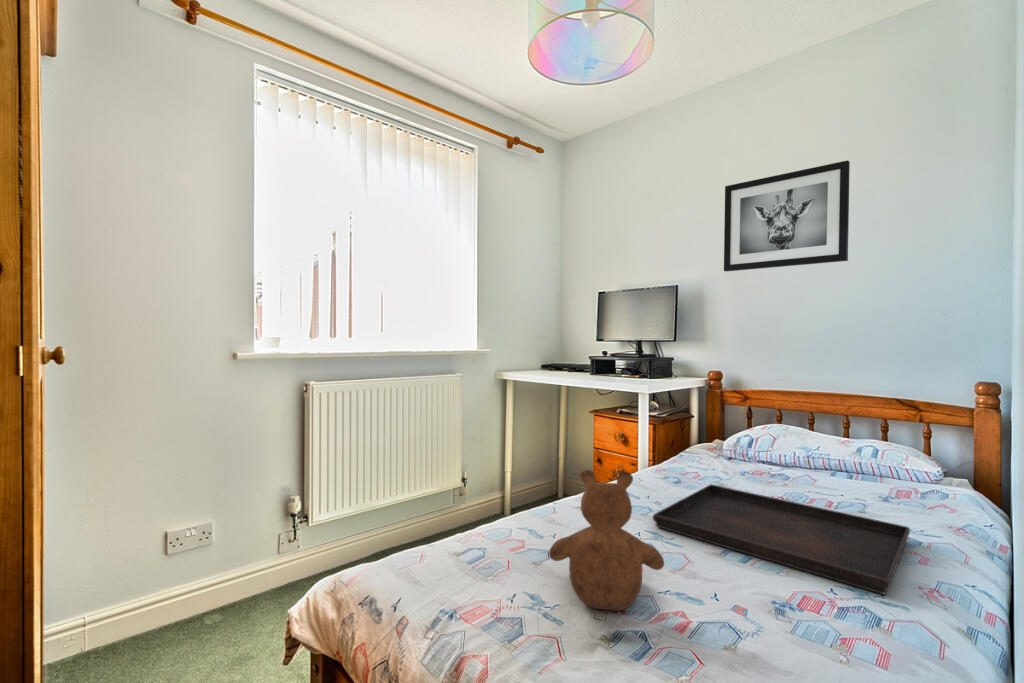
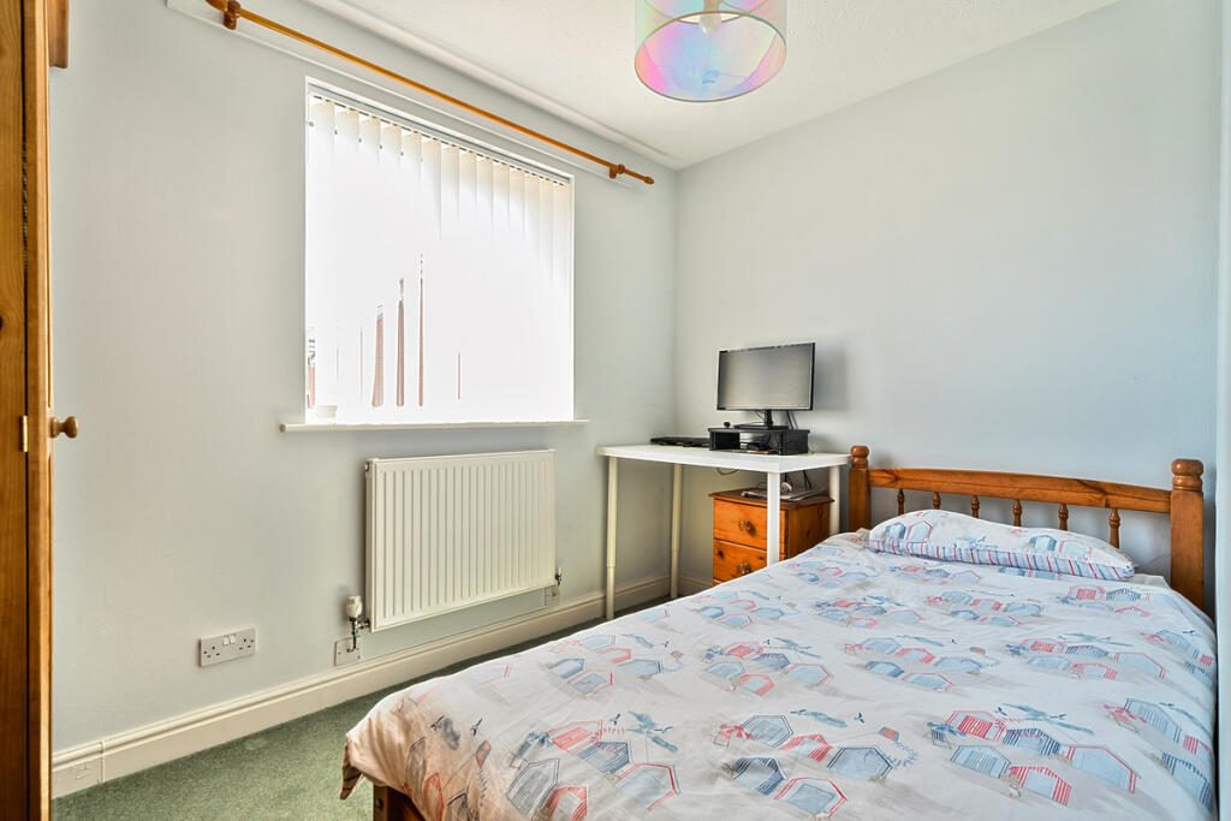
- wall art [723,159,851,272]
- teddy bear [548,469,665,611]
- serving tray [652,483,911,595]
